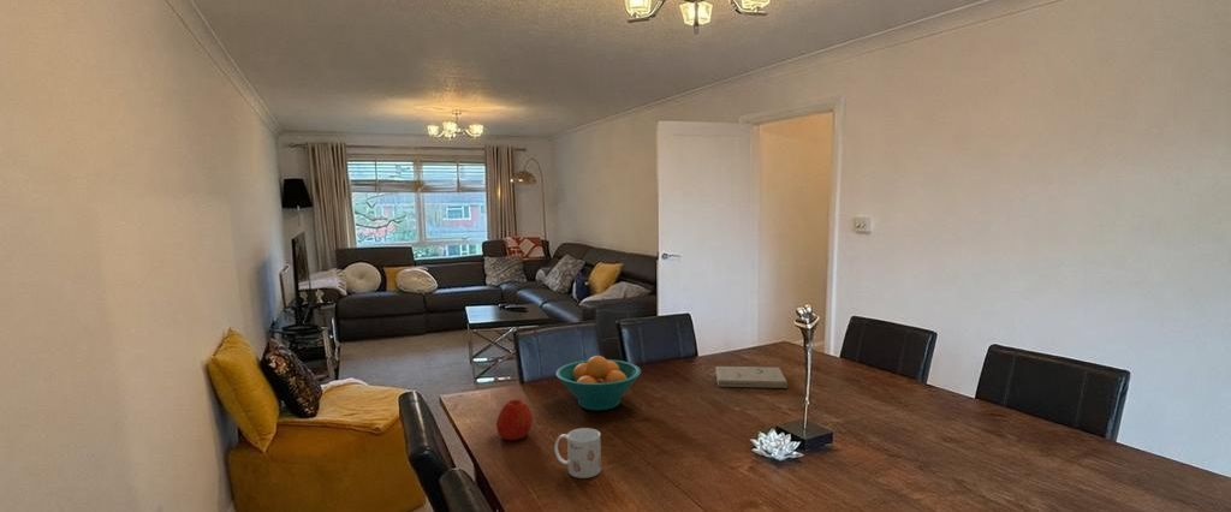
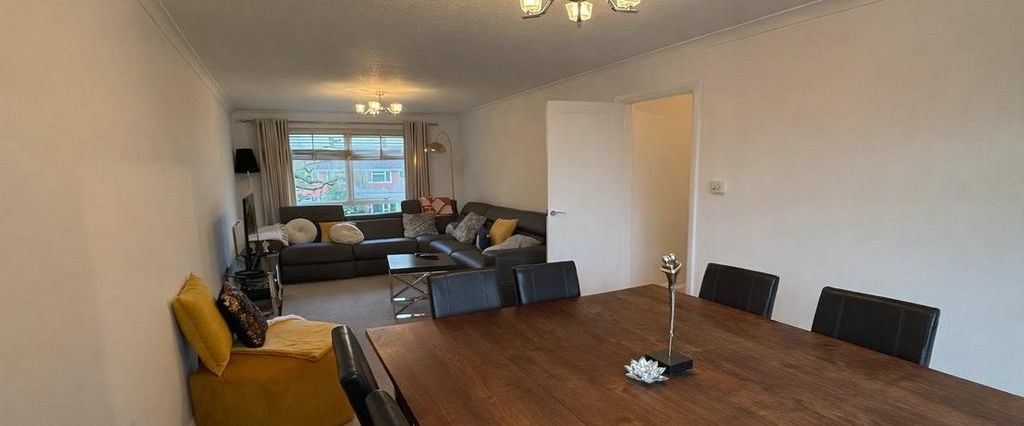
- mug [553,427,602,480]
- apple [495,399,534,441]
- book [714,365,789,389]
- fruit bowl [554,355,642,411]
